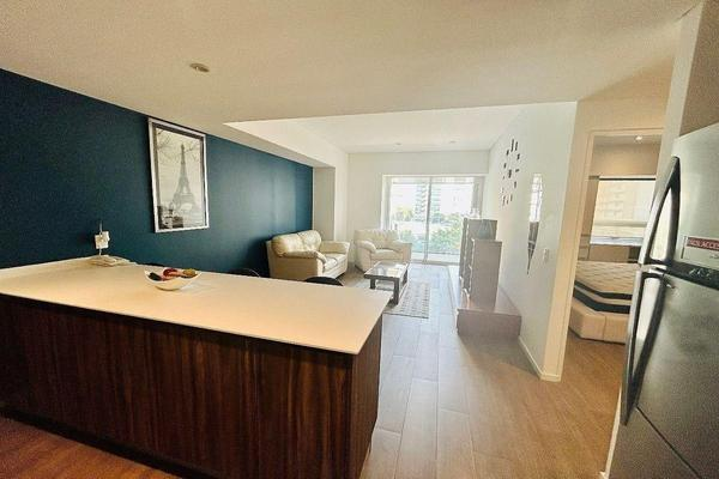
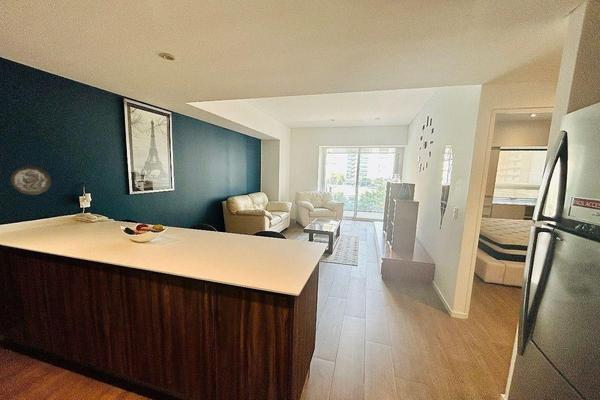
+ decorative plate [10,165,53,196]
